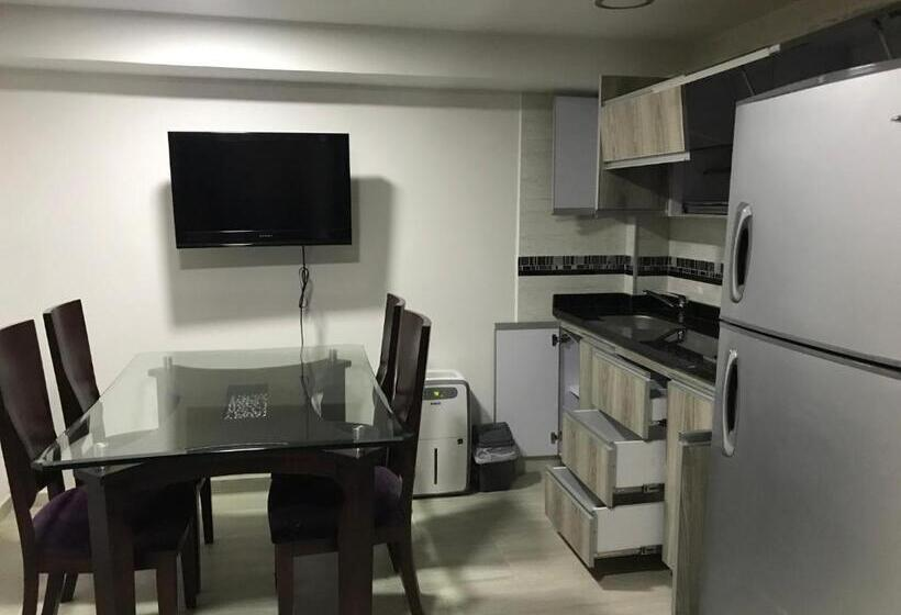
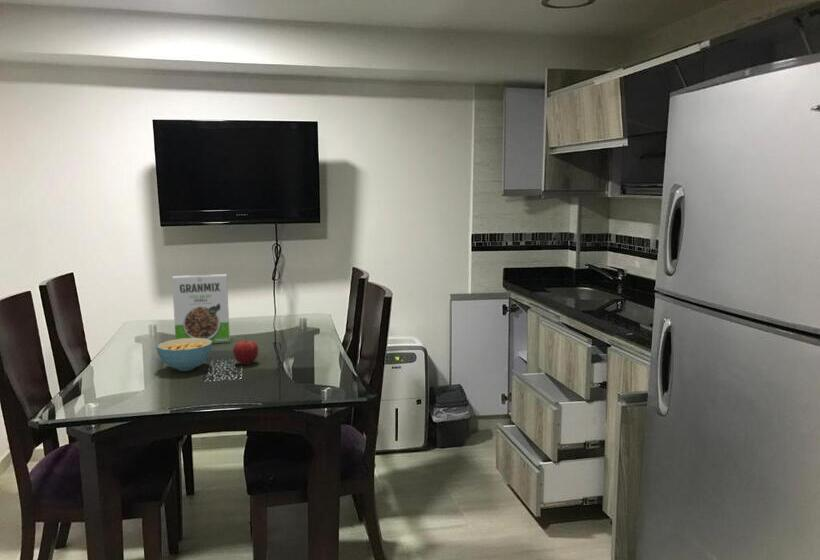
+ cereal bowl [156,338,213,372]
+ fruit [232,337,259,366]
+ cereal box [171,273,231,344]
